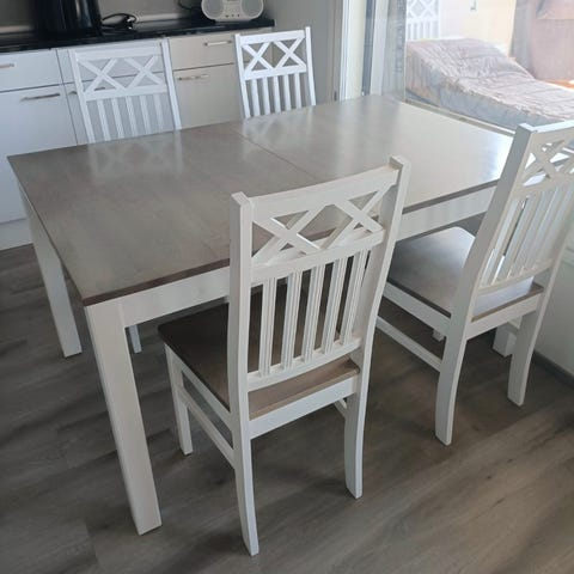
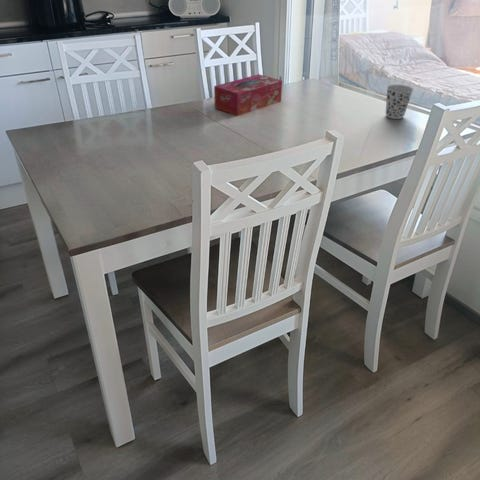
+ cup [385,84,414,120]
+ tissue box [213,73,283,117]
